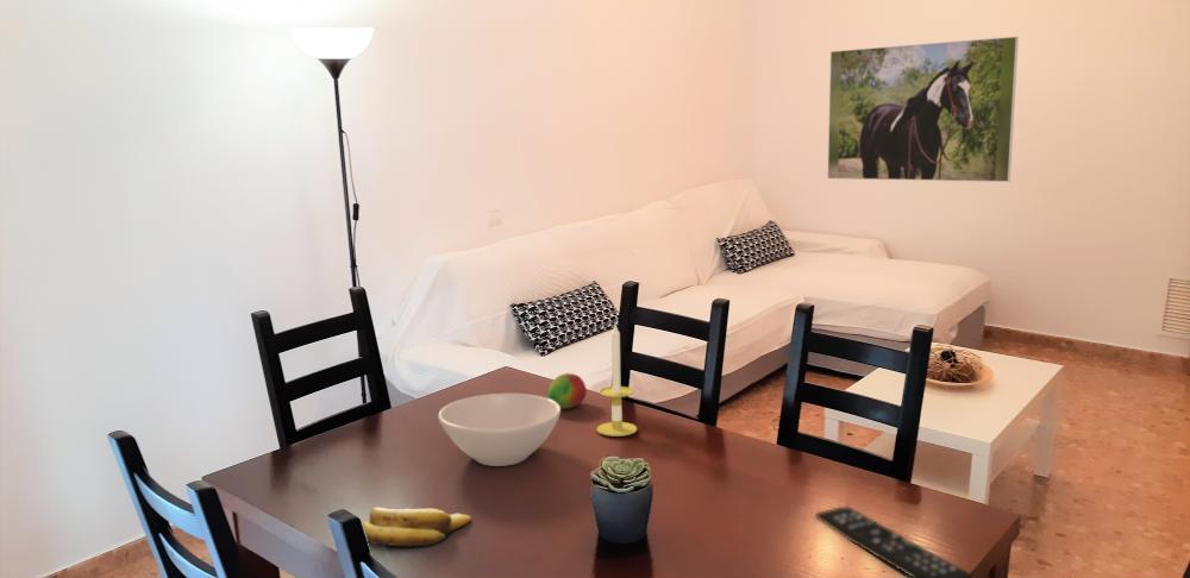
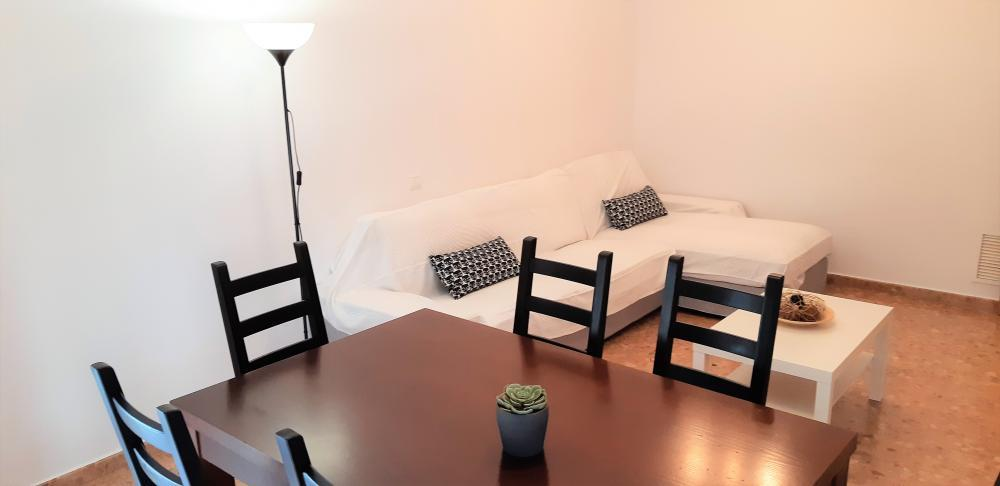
- bowl [437,392,562,467]
- remote control [815,504,973,578]
- banana [362,507,472,547]
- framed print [826,36,1020,183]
- fruit [546,372,588,410]
- candle [596,323,638,438]
